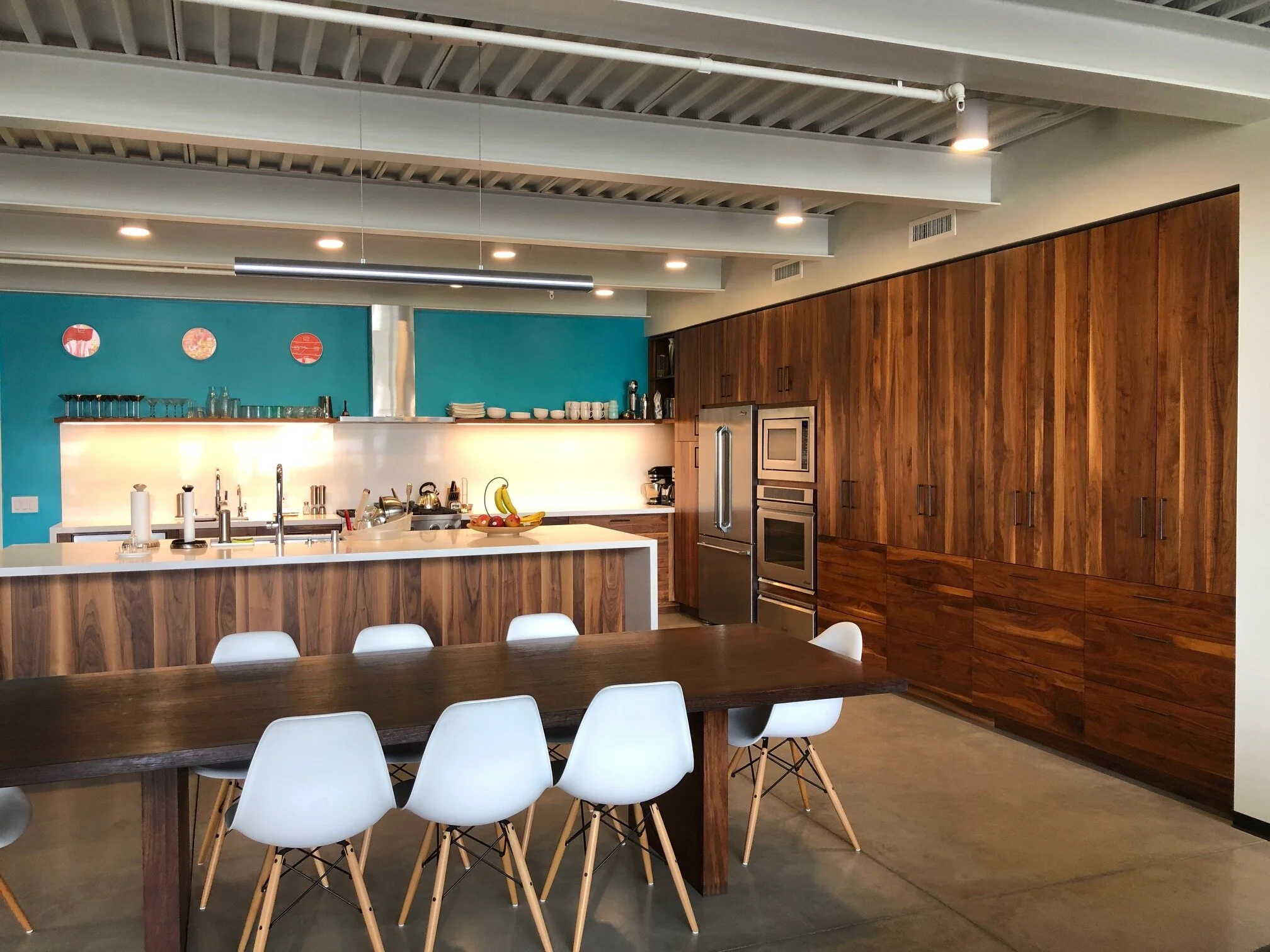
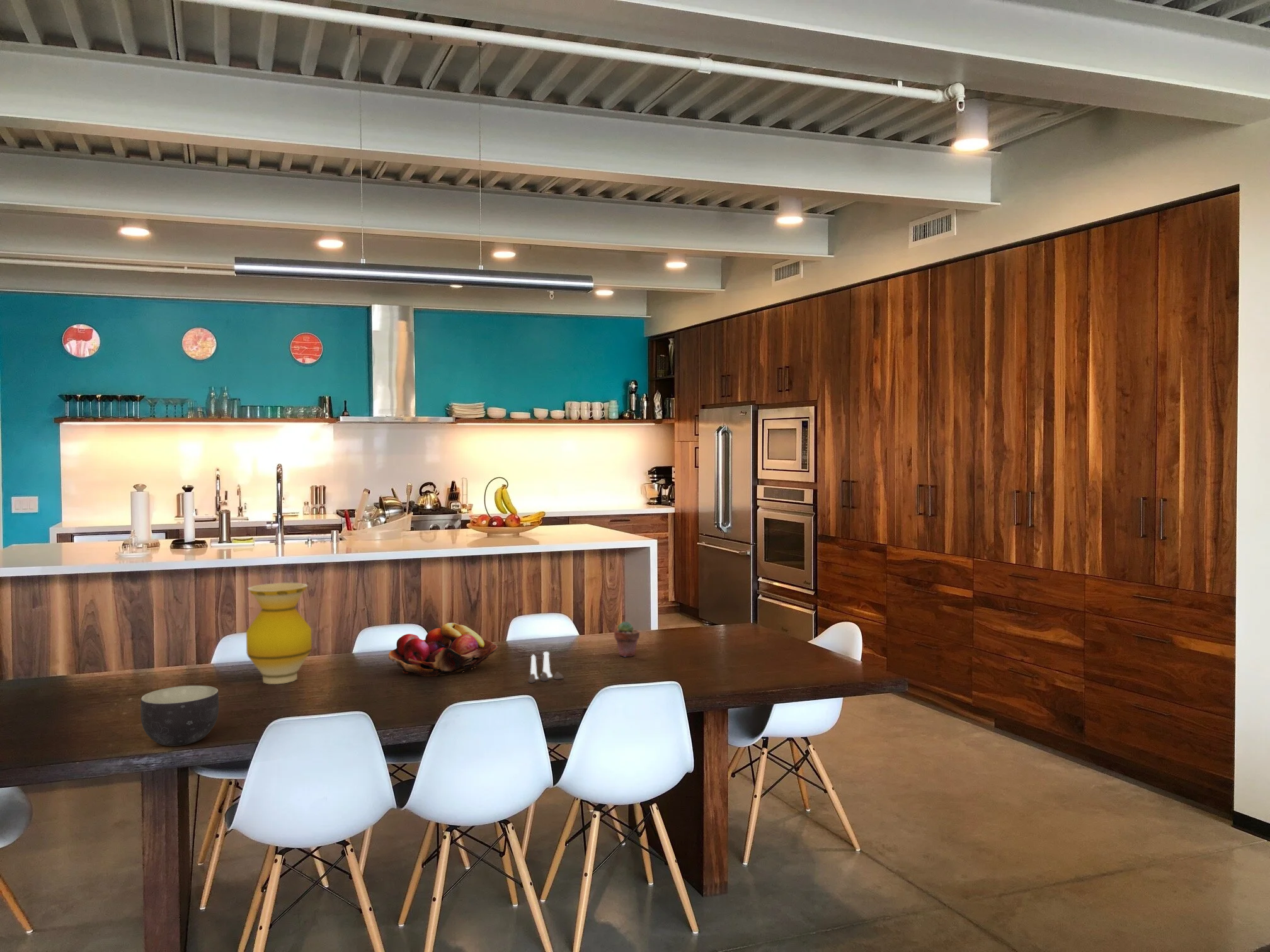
+ vase [246,582,312,684]
+ bowl [140,685,219,747]
+ potted succulent [614,621,640,657]
+ fruit basket [388,622,498,677]
+ salt and pepper shaker set [527,651,564,684]
